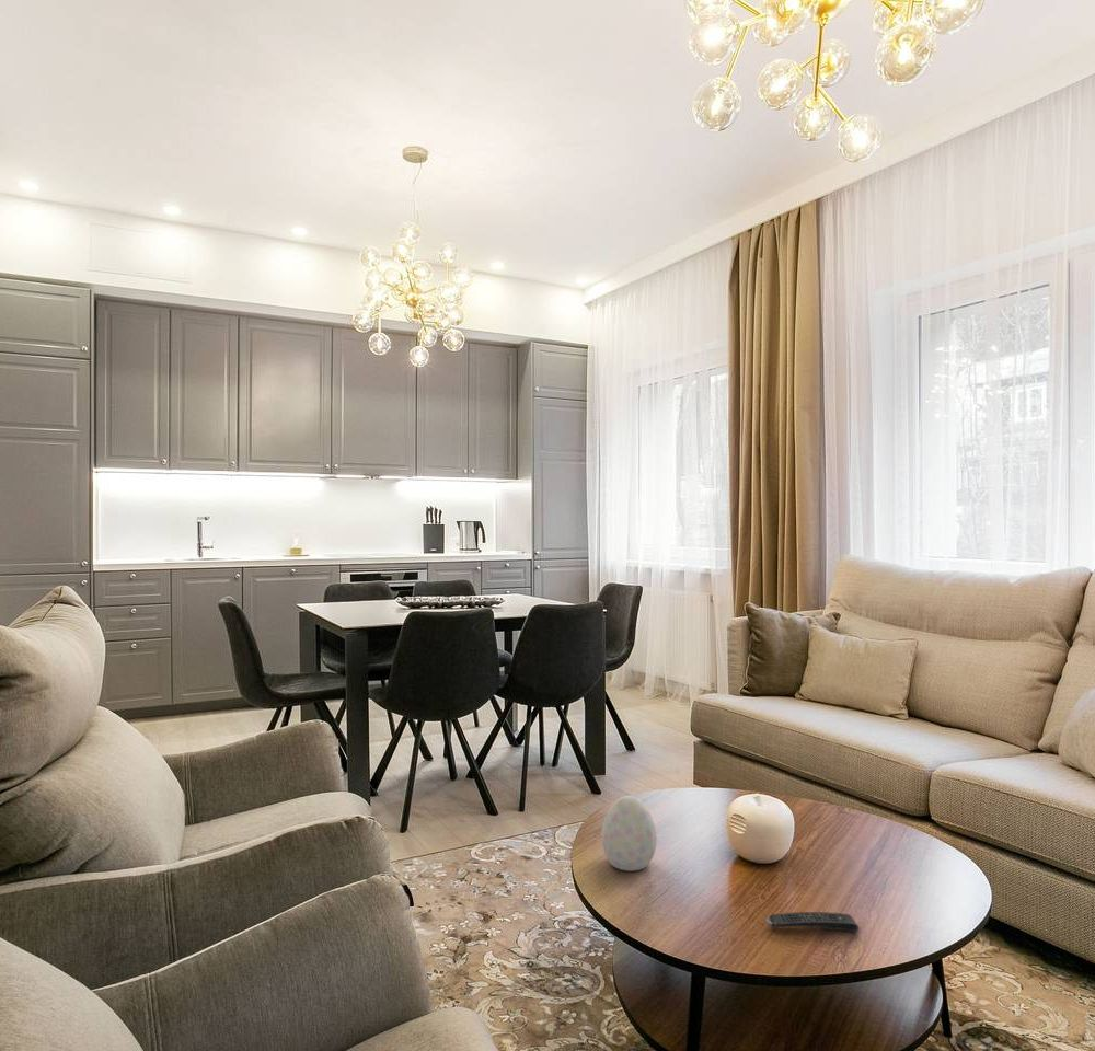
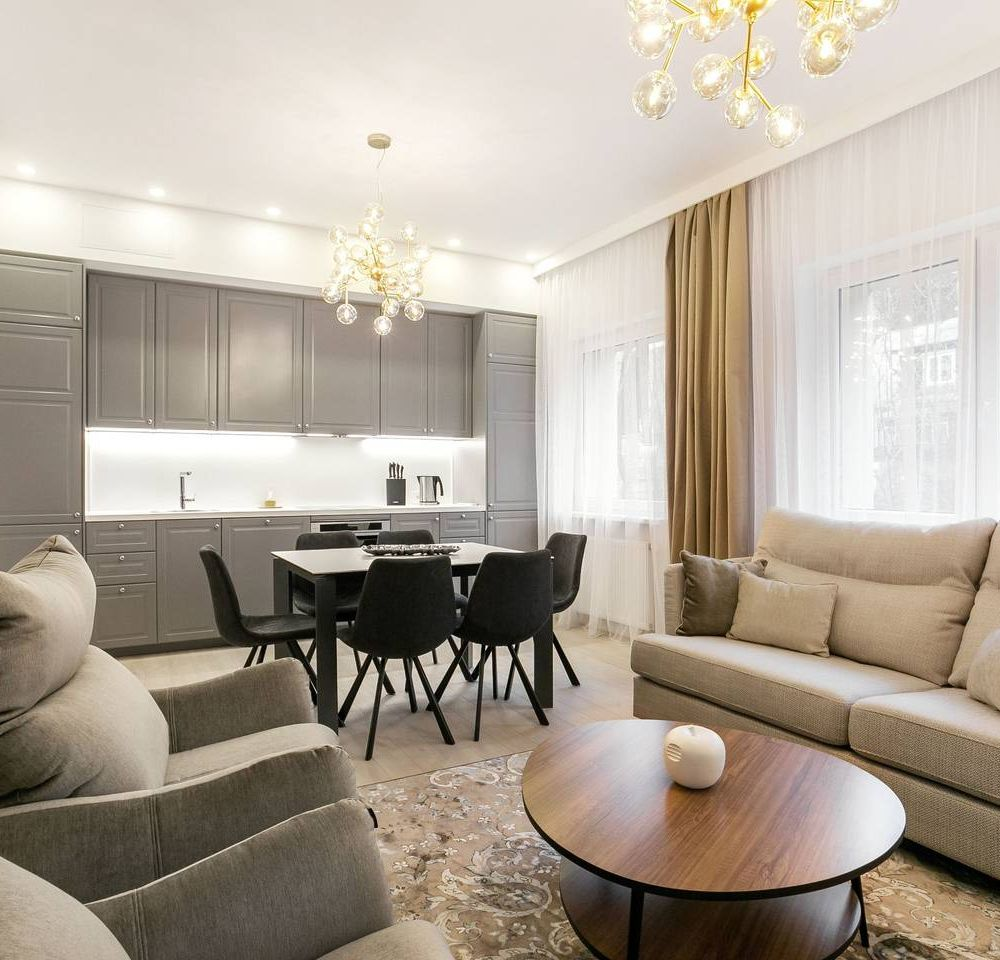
- remote control [764,911,860,934]
- decorative egg [601,795,658,873]
